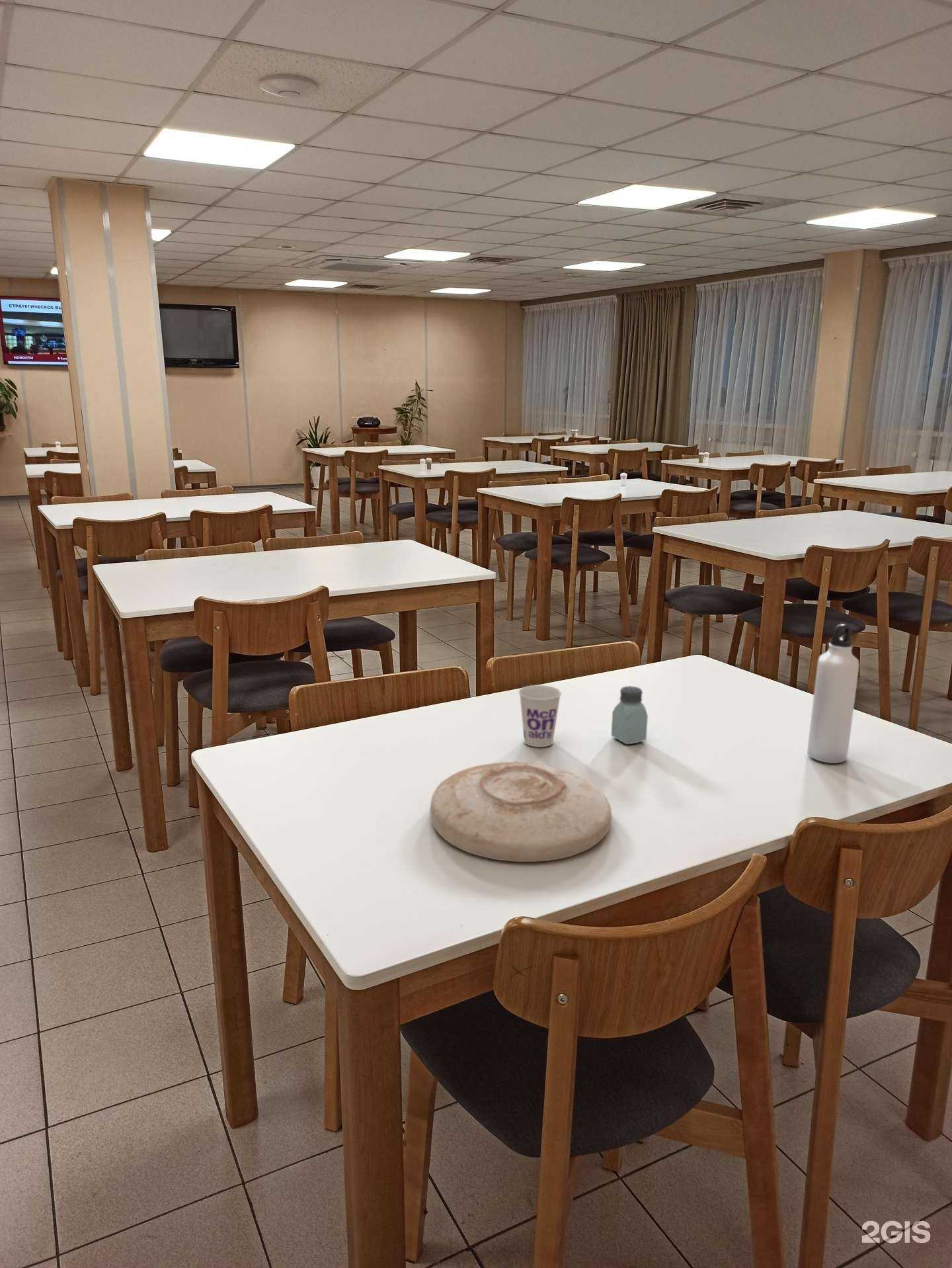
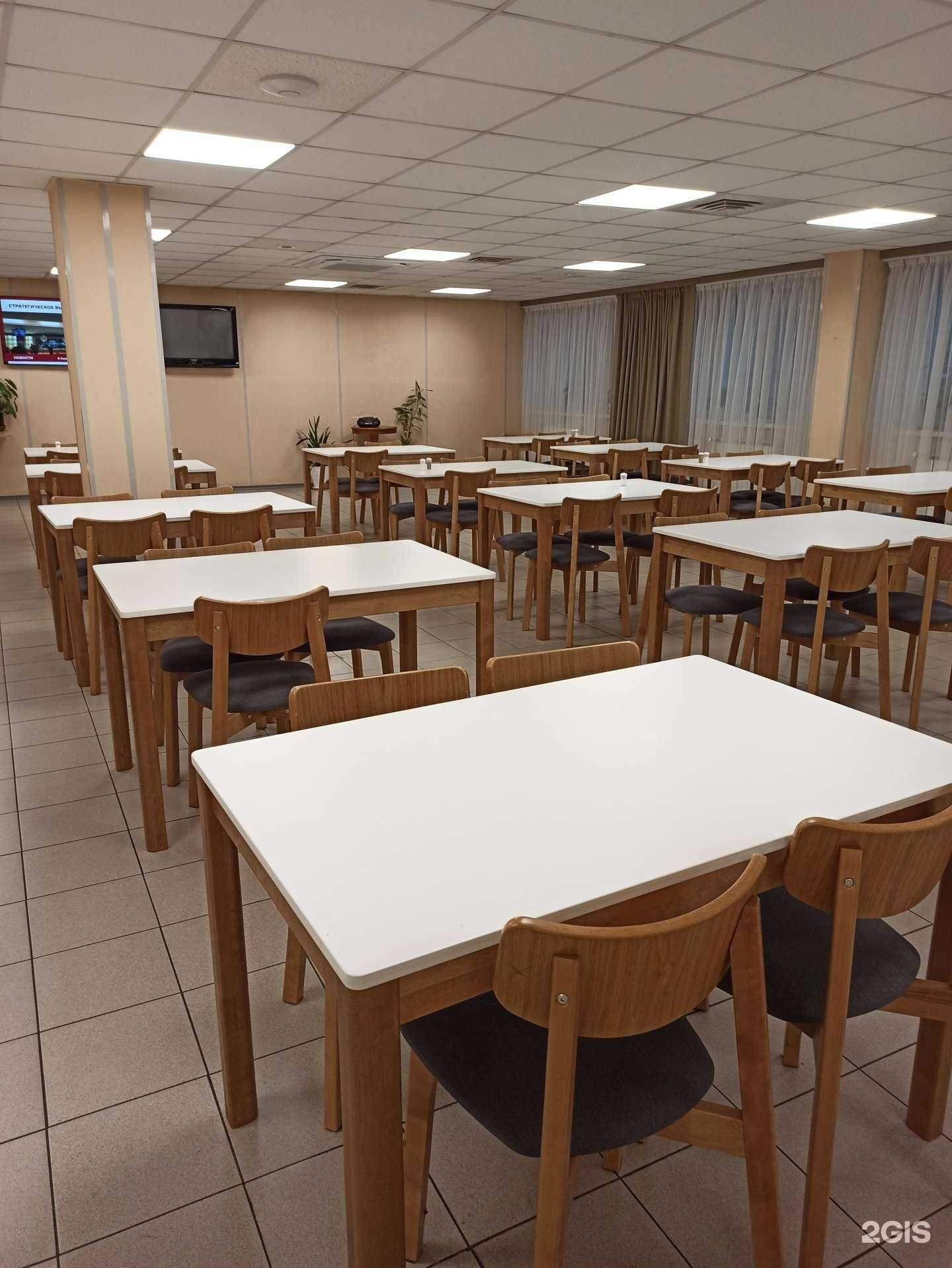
- saltshaker [610,685,649,745]
- cup [518,685,562,748]
- plate [429,761,612,863]
- water bottle [807,623,859,764]
